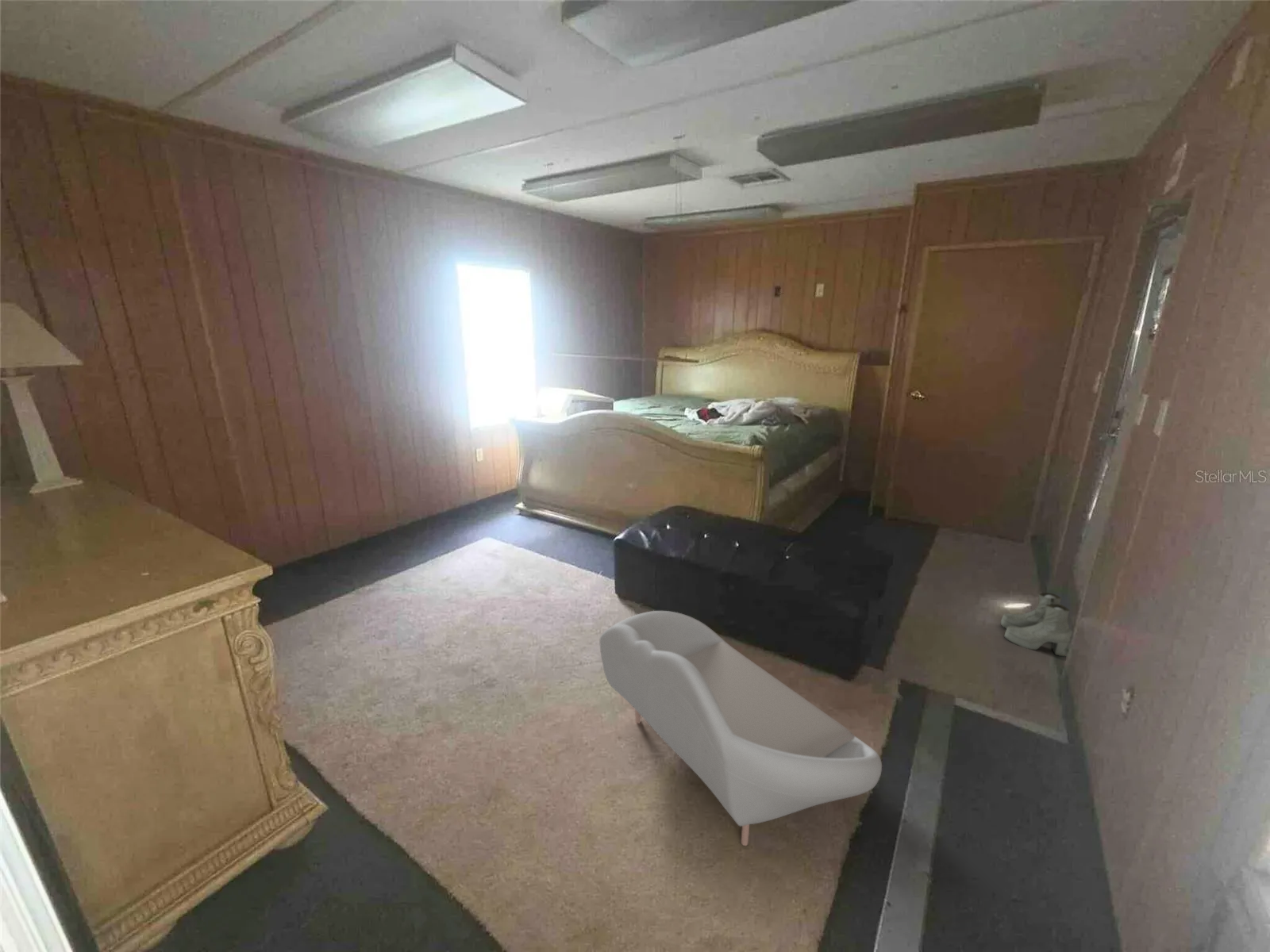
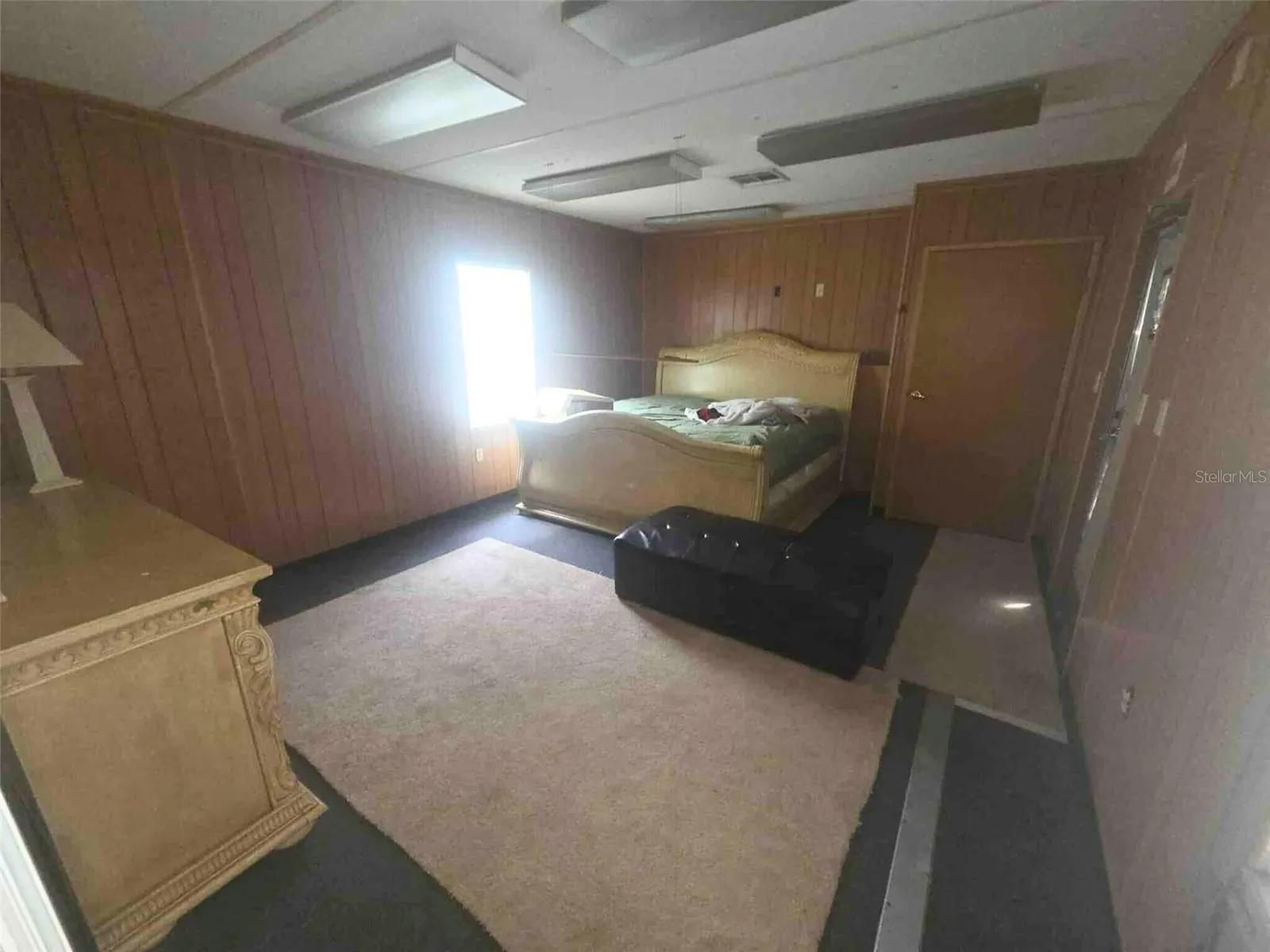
- boots [1000,592,1073,657]
- armchair [598,610,883,846]
